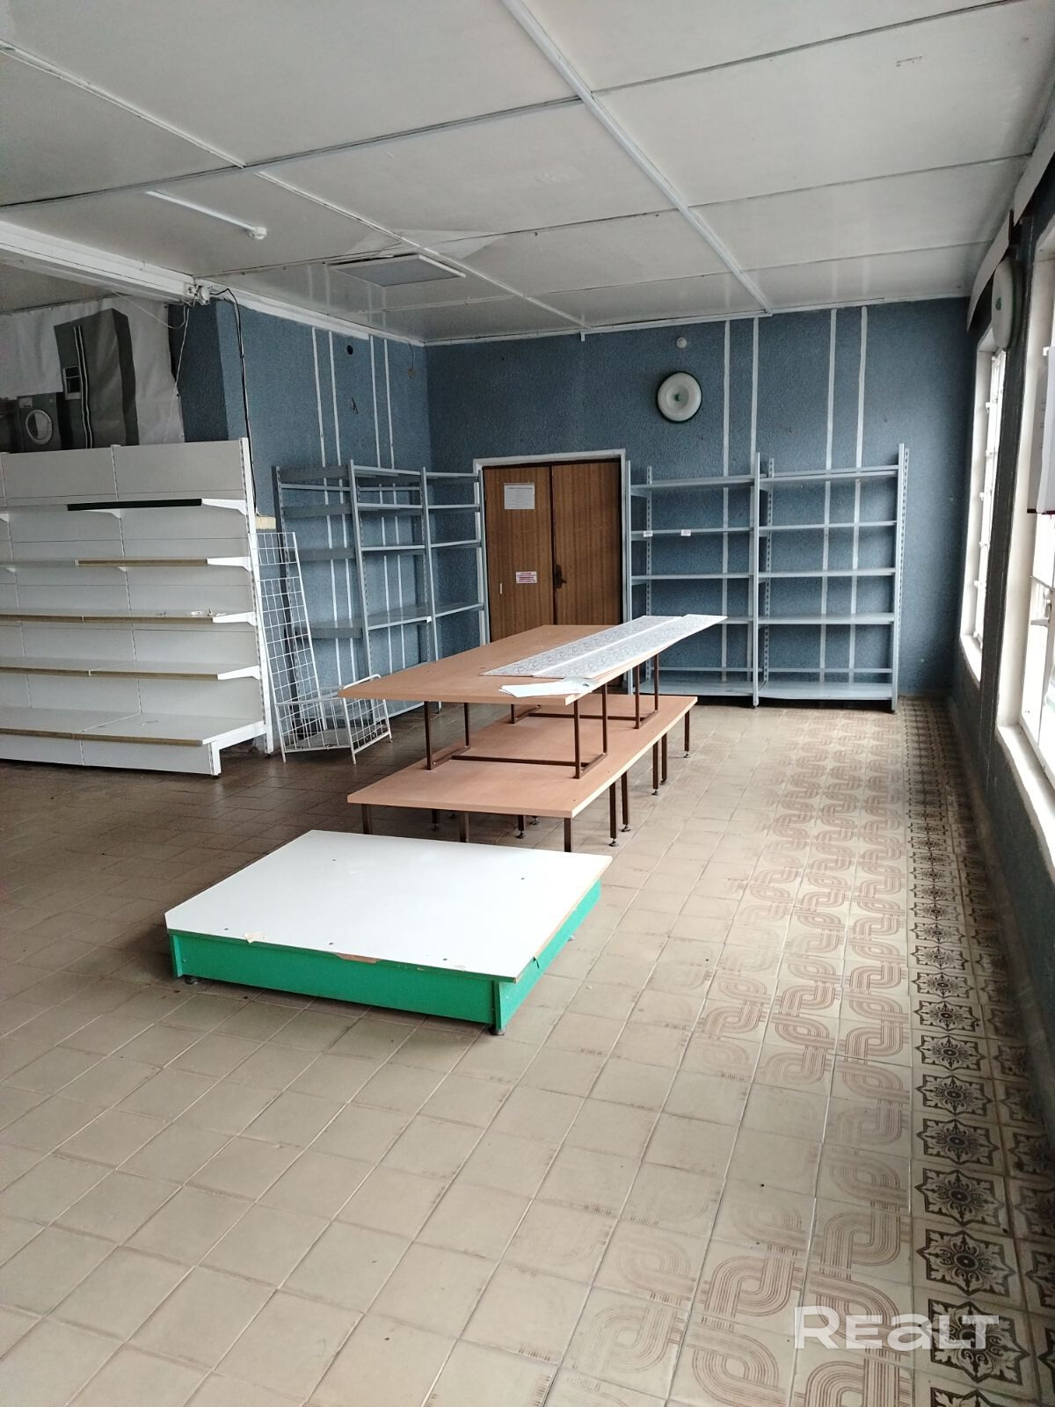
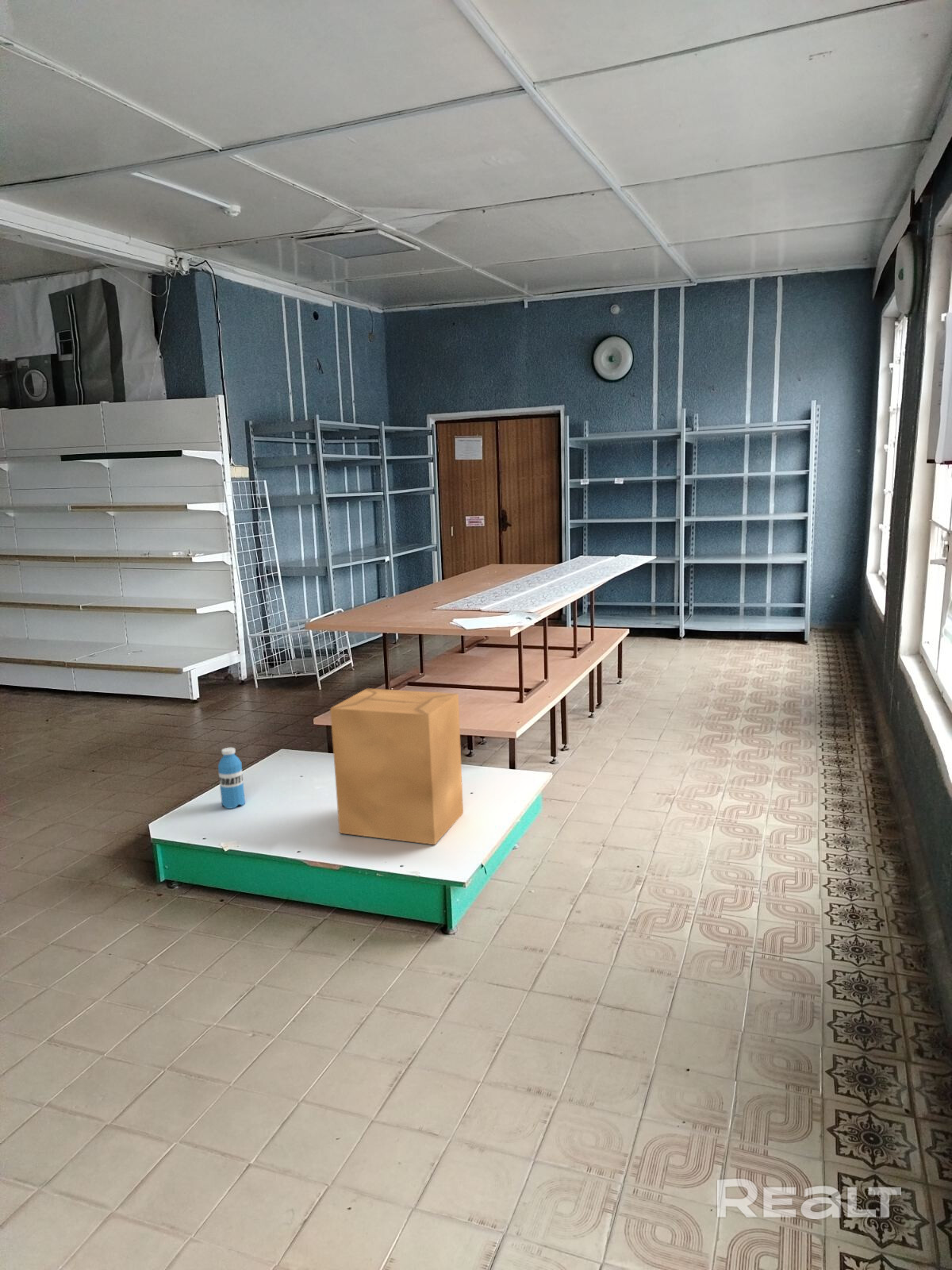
+ water bottle [217,747,246,810]
+ cardboard box [329,687,464,845]
